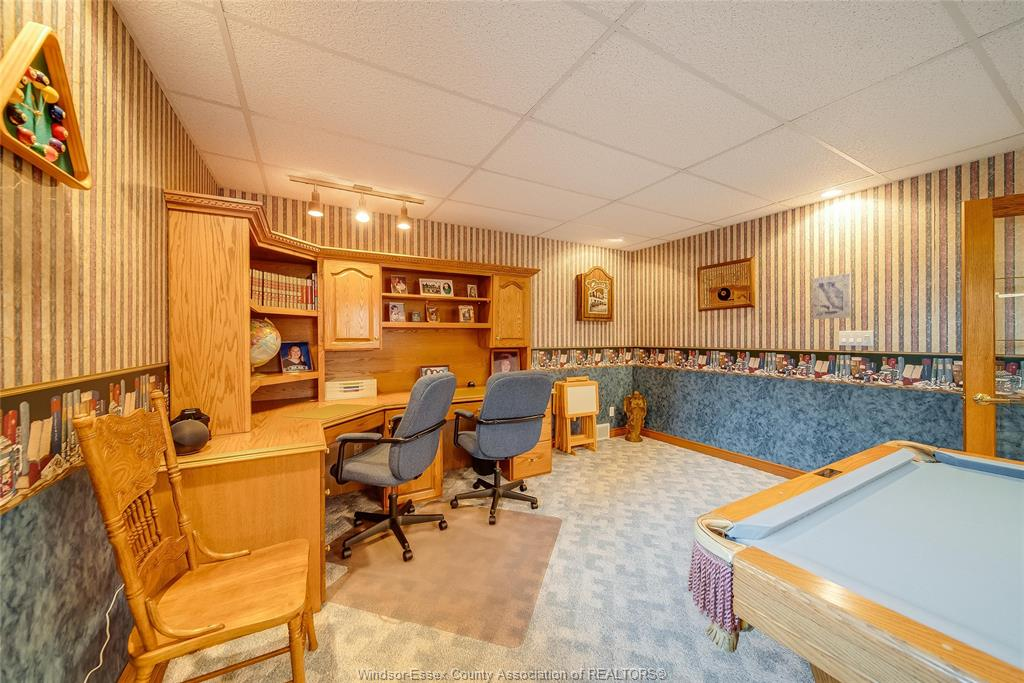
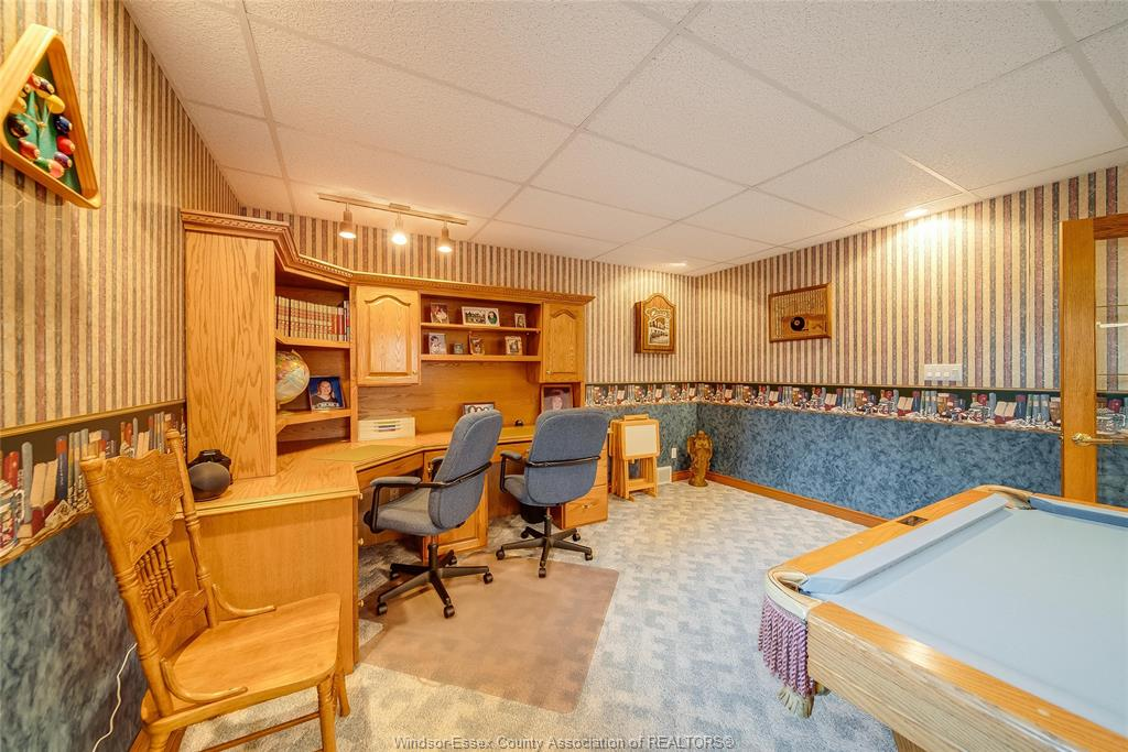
- wall art [812,272,852,320]
